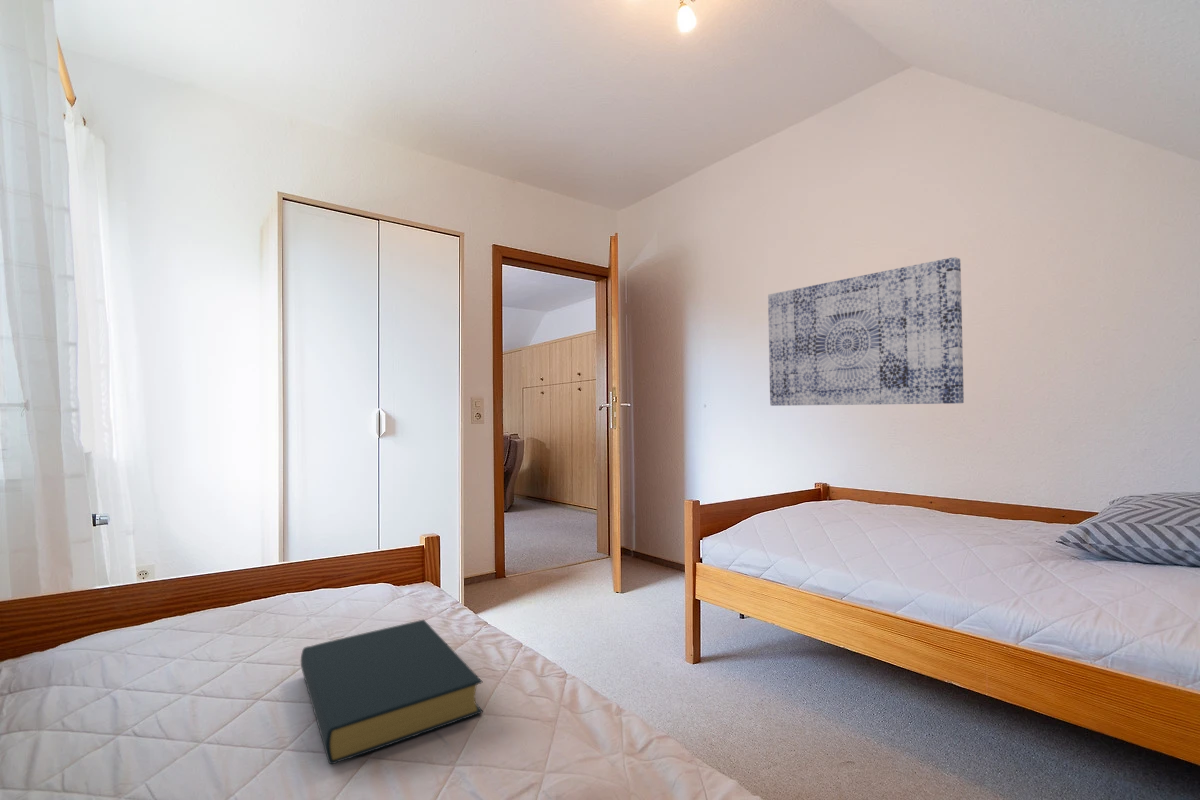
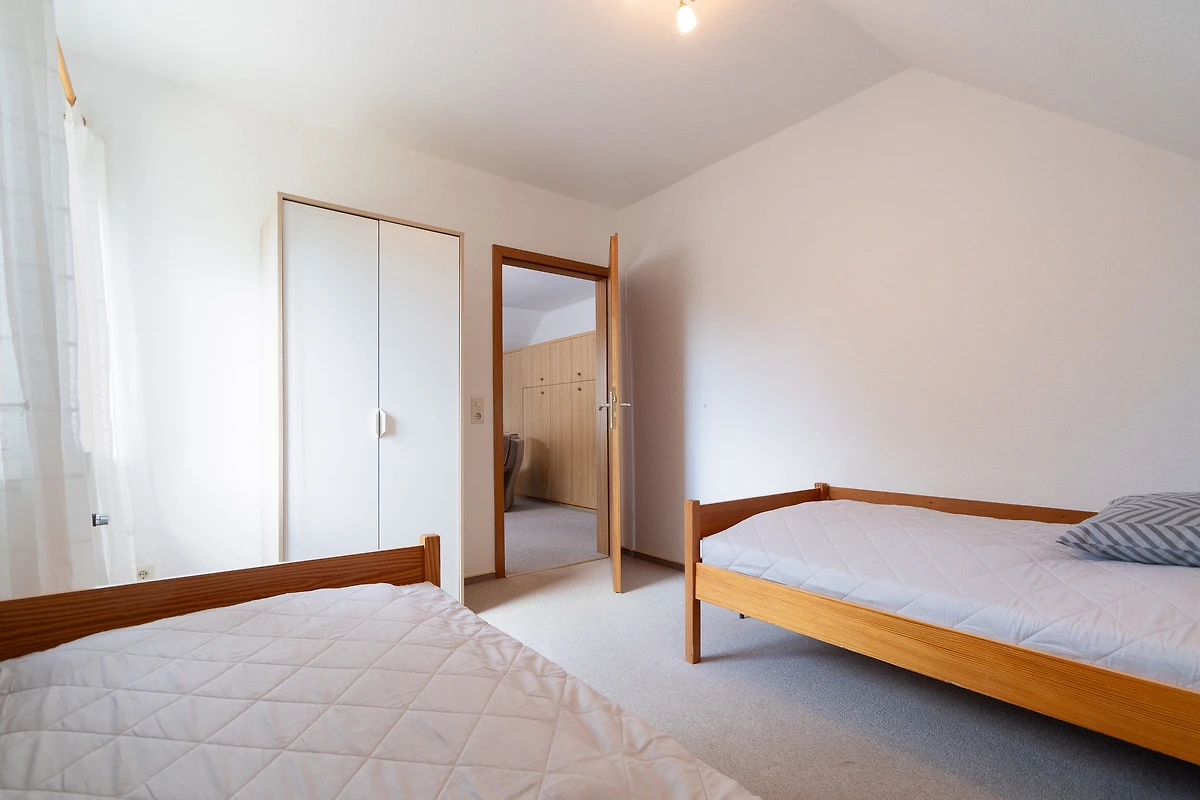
- hardback book [300,619,484,766]
- wall art [767,256,965,407]
